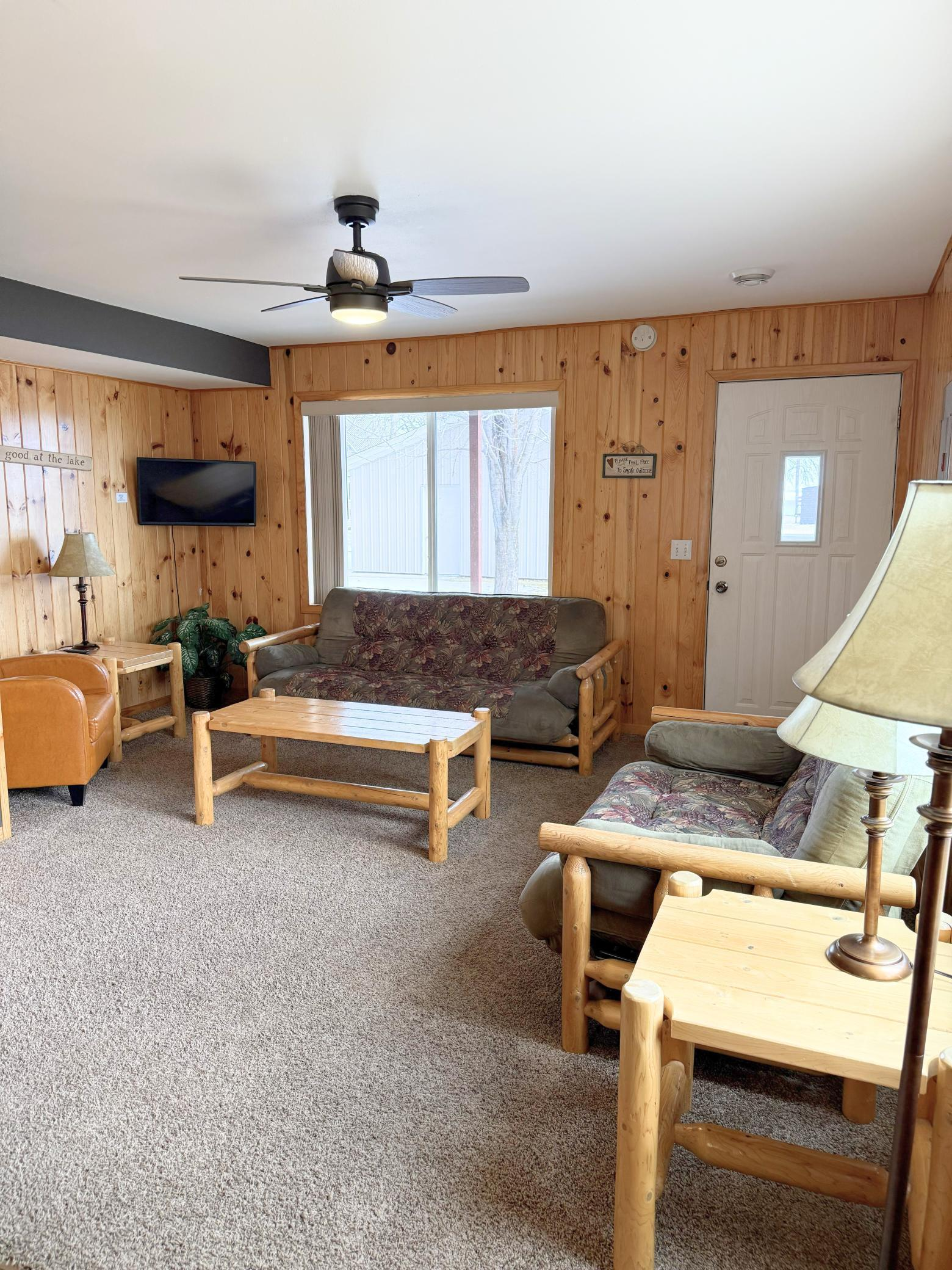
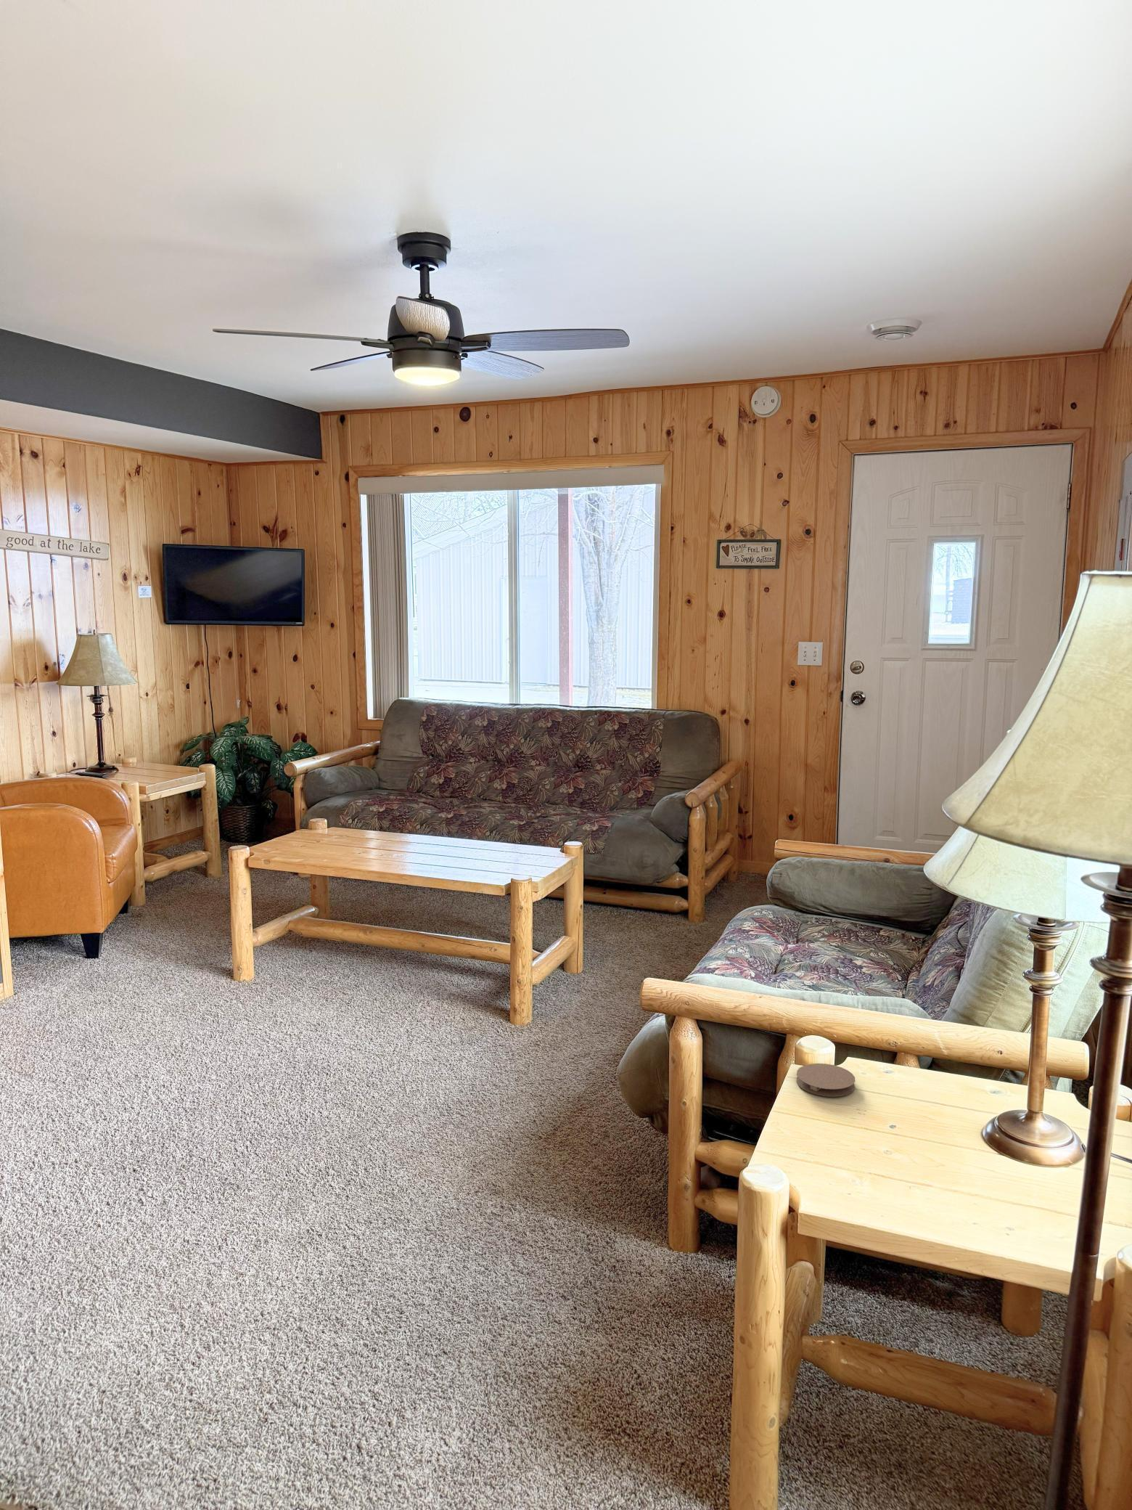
+ coaster [795,1063,855,1097]
